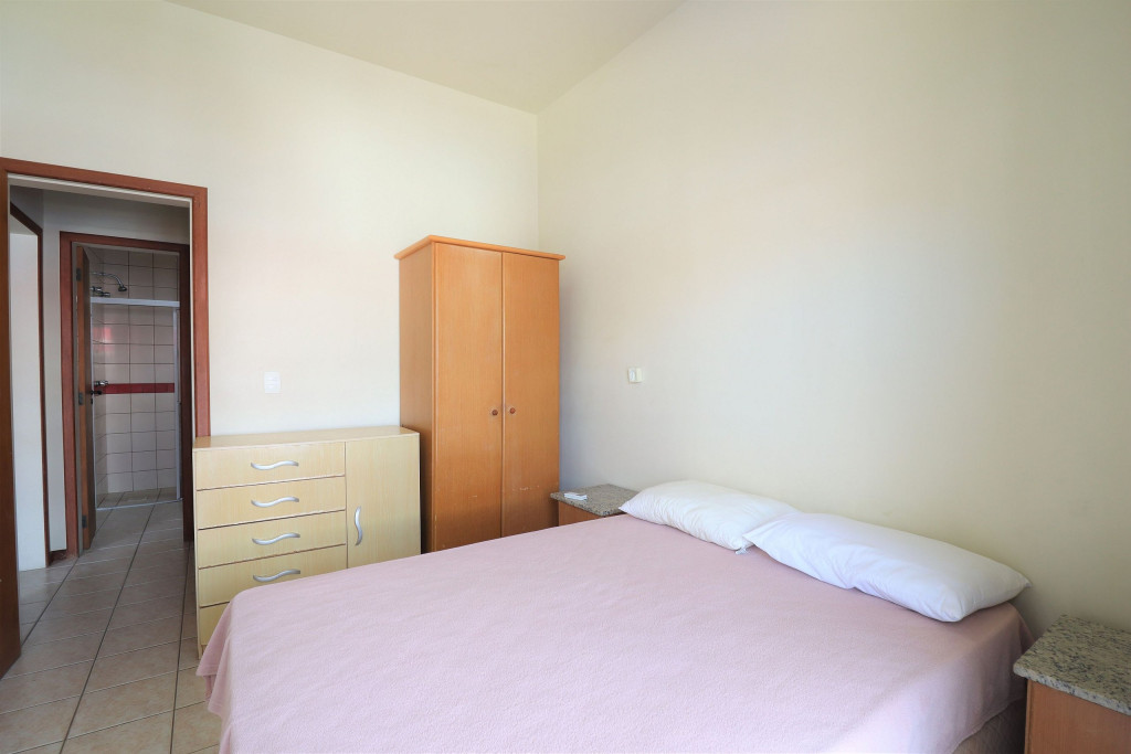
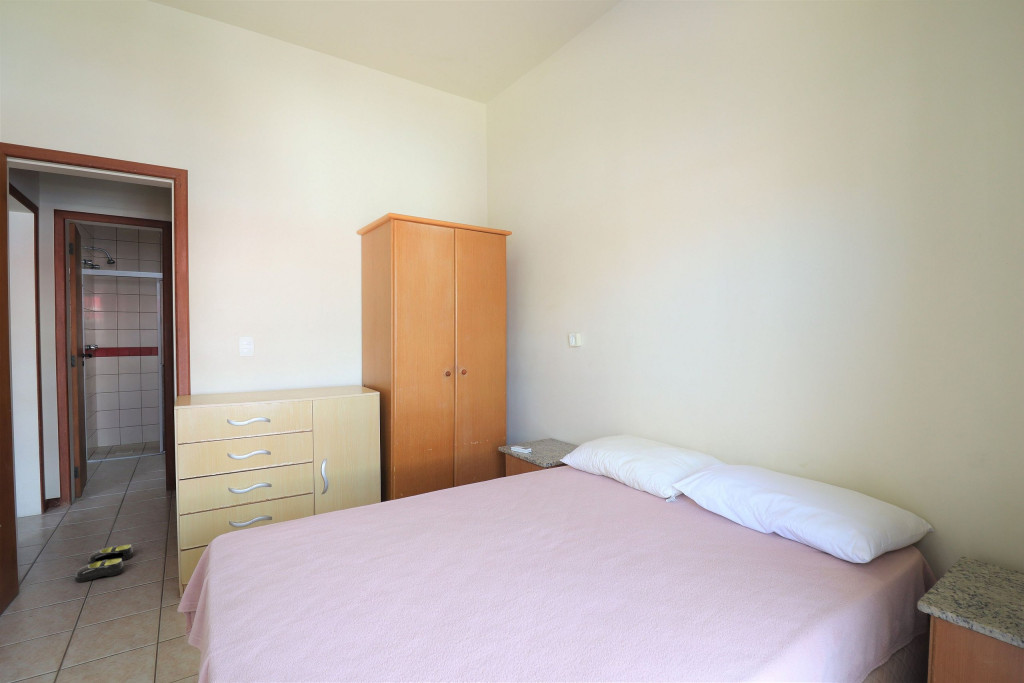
+ slippers [74,544,134,583]
